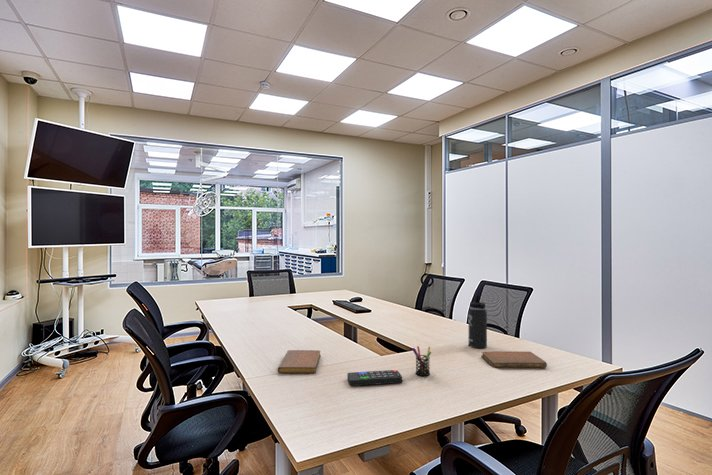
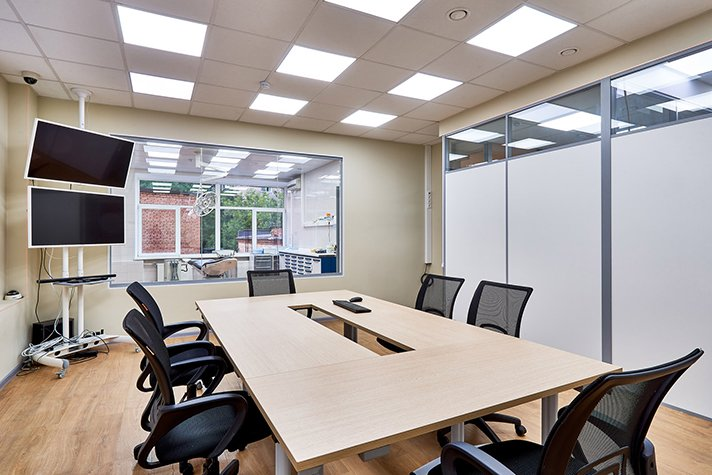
- notebook [480,350,548,369]
- remote control [346,369,403,387]
- notebook [277,349,322,374]
- thermos bottle [467,294,488,349]
- pen holder [411,345,432,377]
